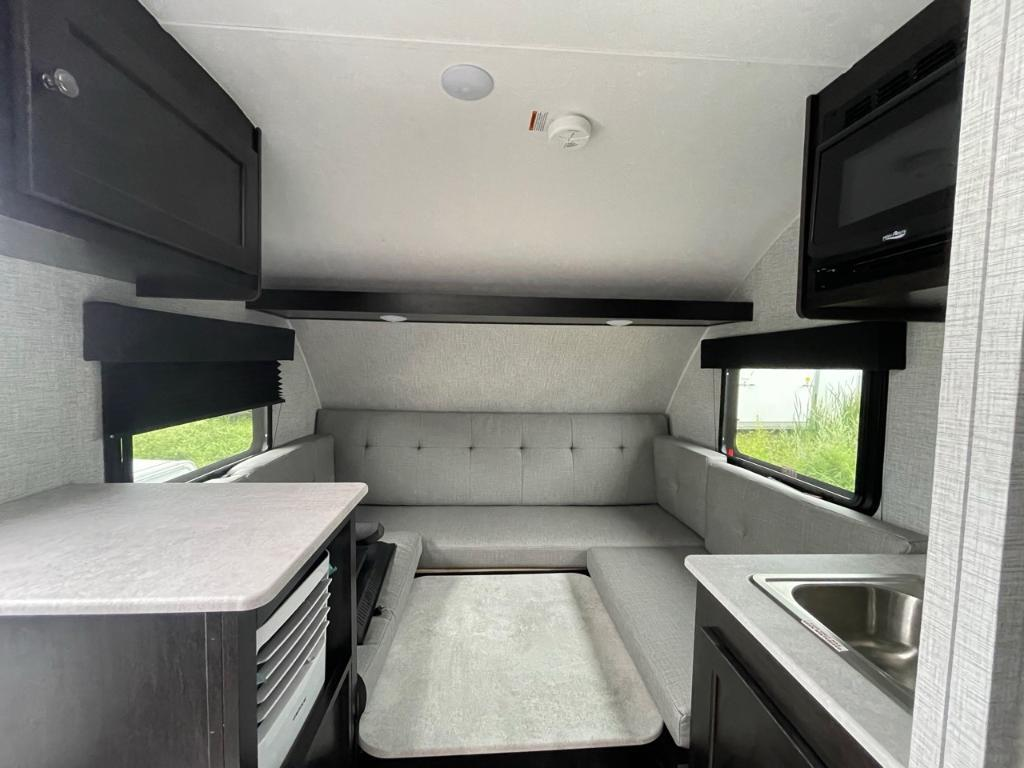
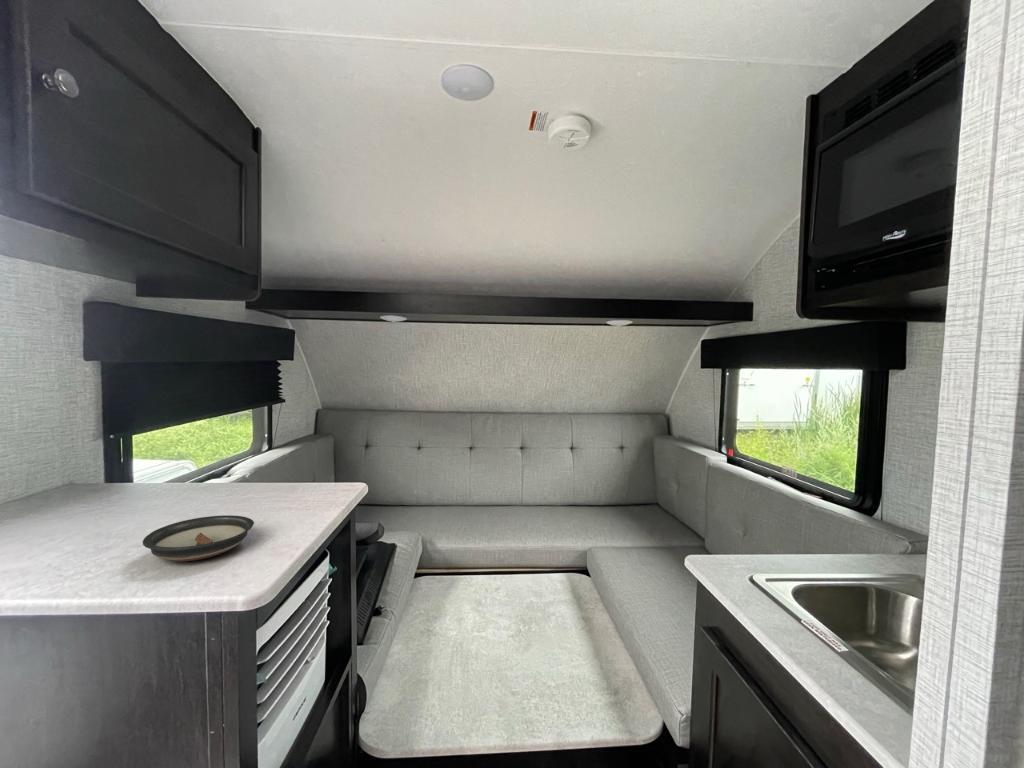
+ saucer [142,514,255,562]
